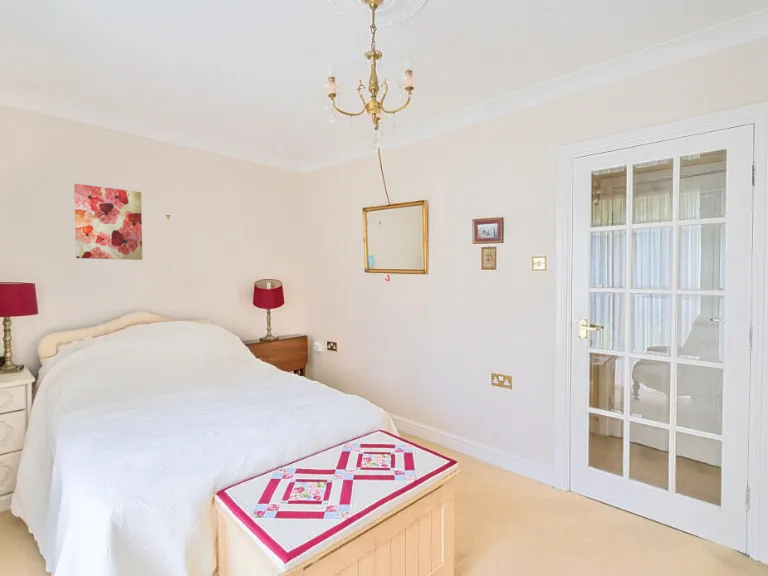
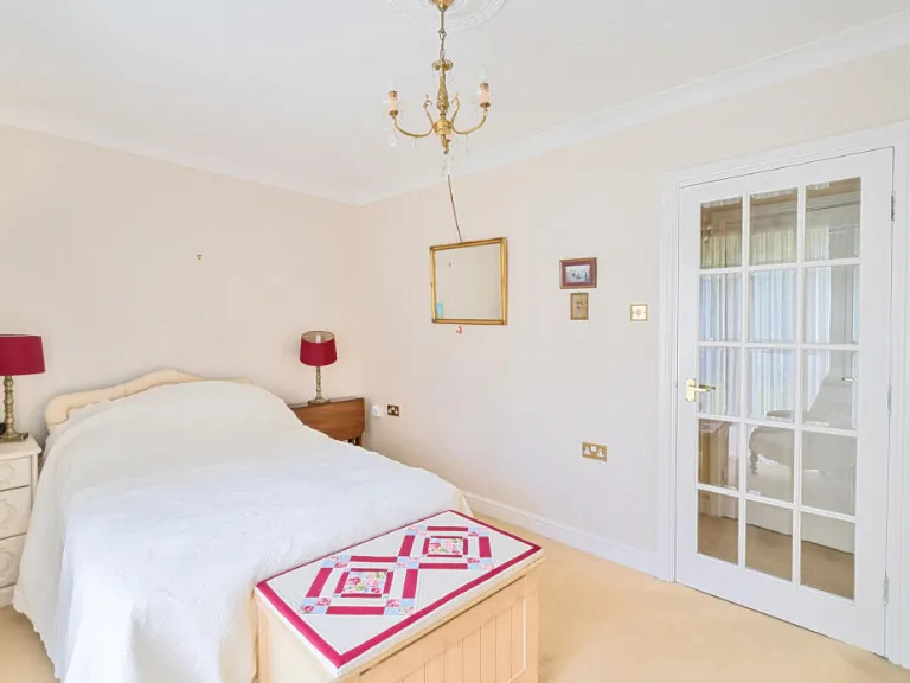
- wall art [73,183,143,261]
